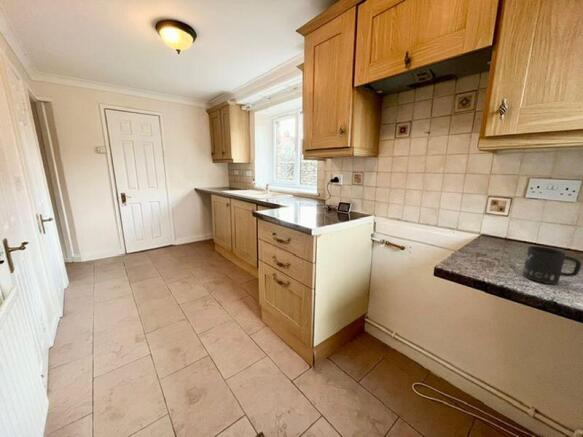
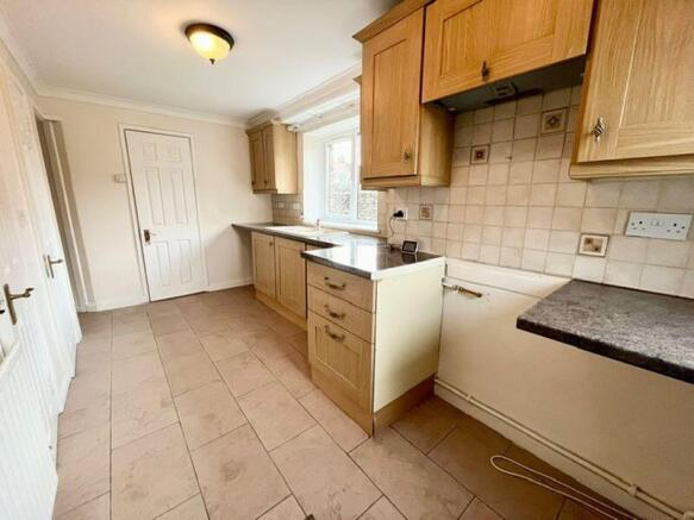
- mug [522,245,582,285]
